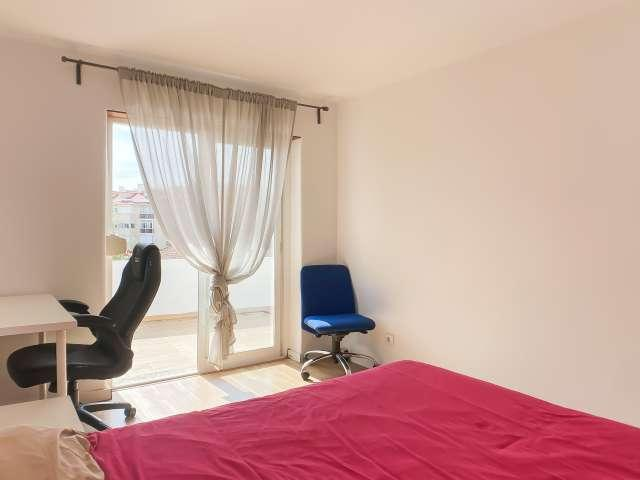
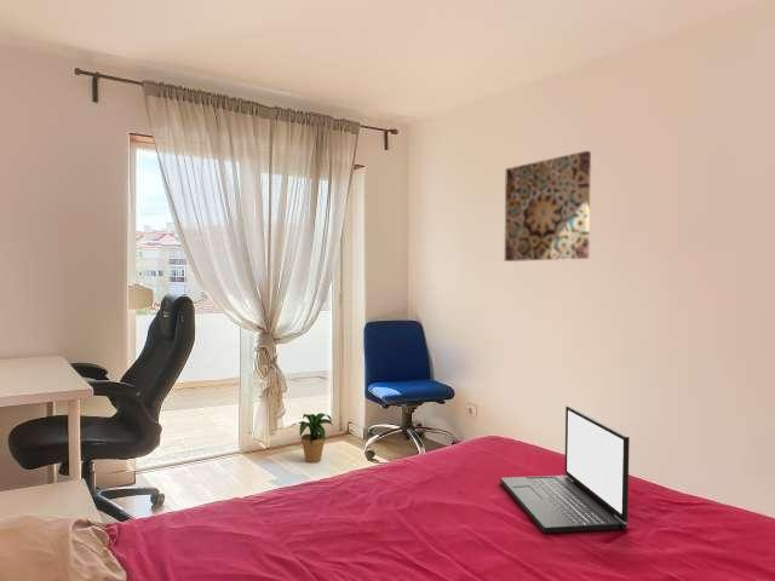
+ potted plant [291,412,335,464]
+ wall art [504,150,592,263]
+ laptop [499,405,631,535]
